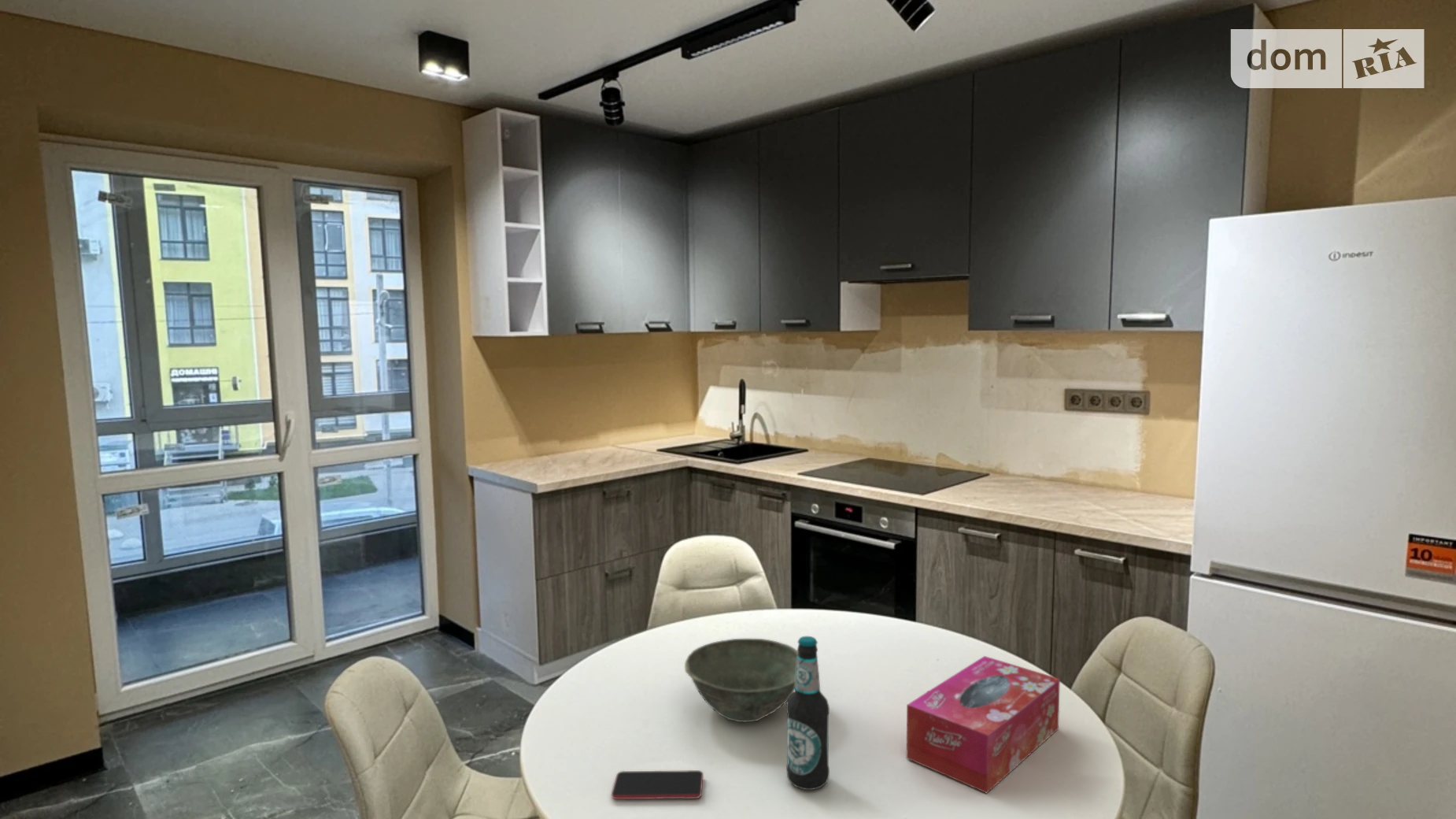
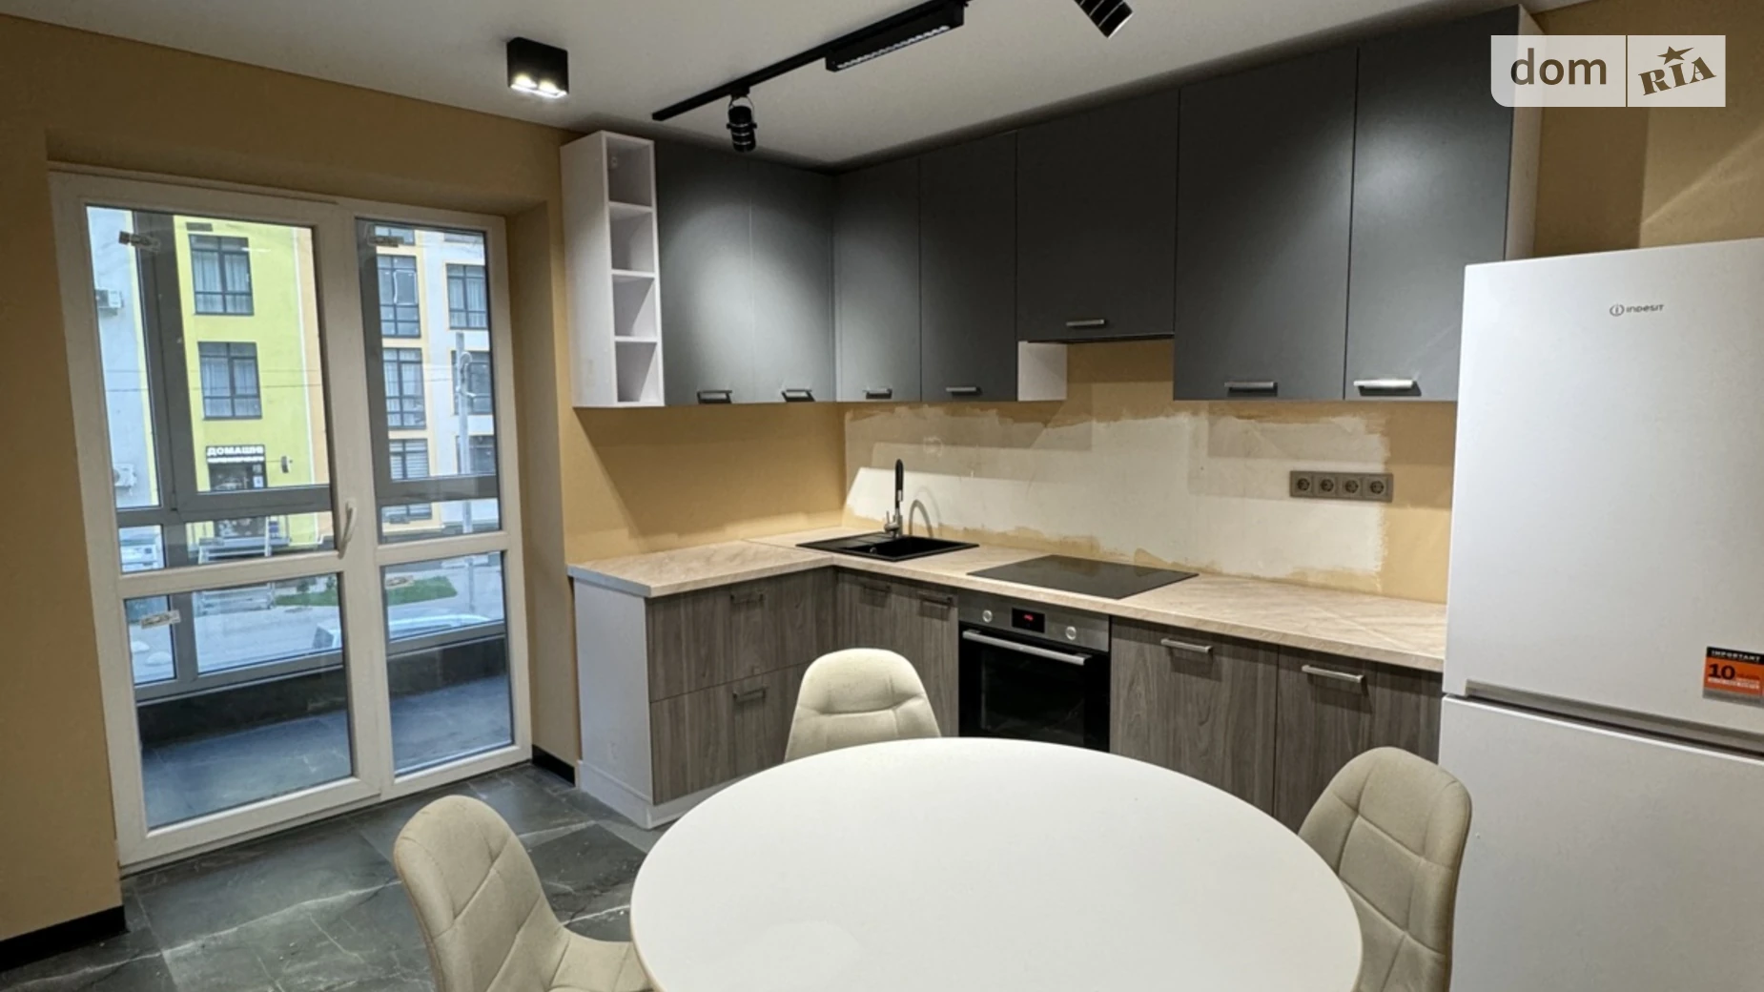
- bowl [684,638,798,723]
- smartphone [611,769,704,800]
- bottle [785,636,830,791]
- tissue box [906,655,1061,794]
